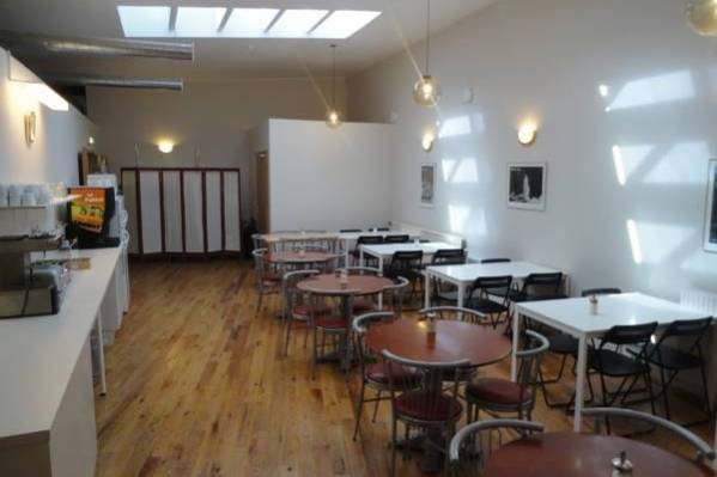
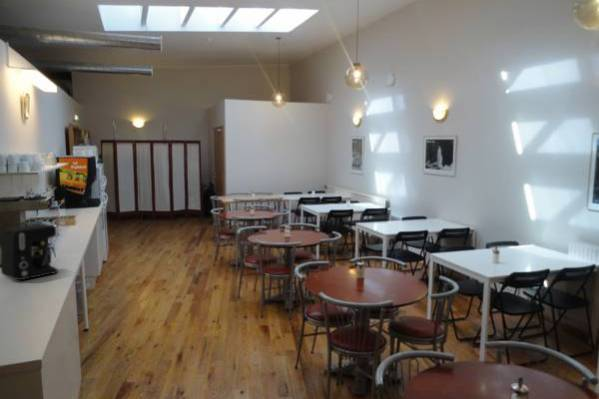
+ coffee maker [0,223,59,281]
